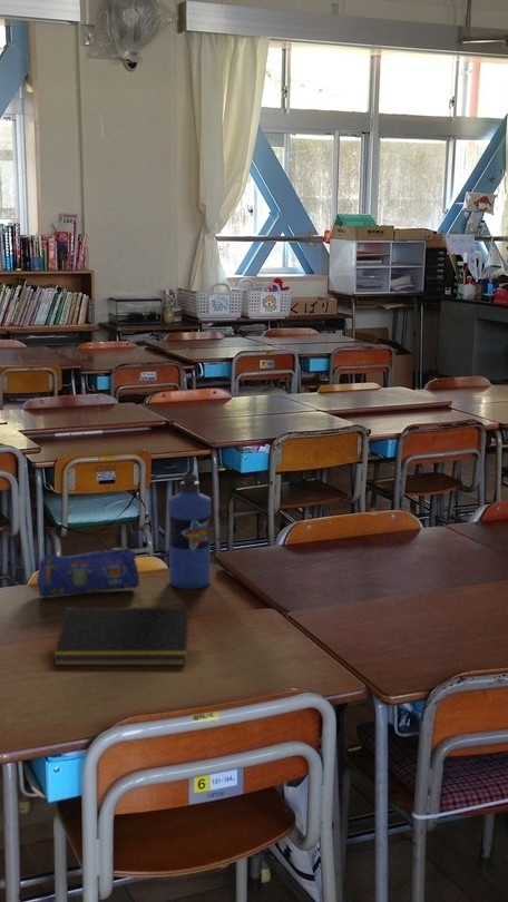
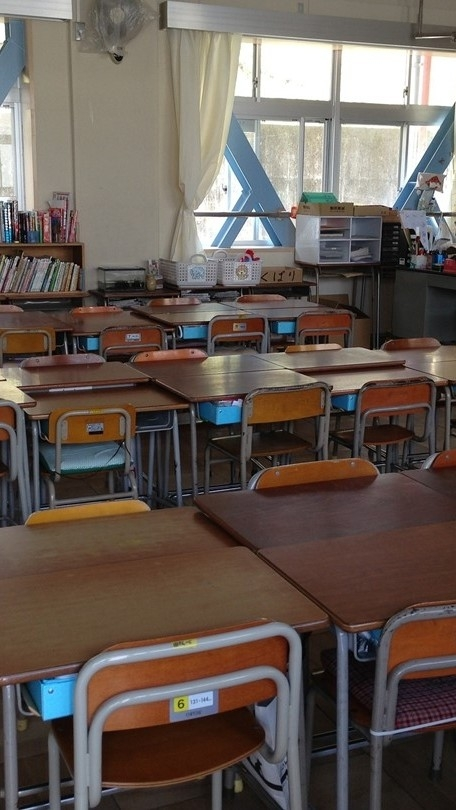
- water bottle [167,471,212,590]
- pencil case [36,546,140,598]
- notepad [52,607,189,666]
